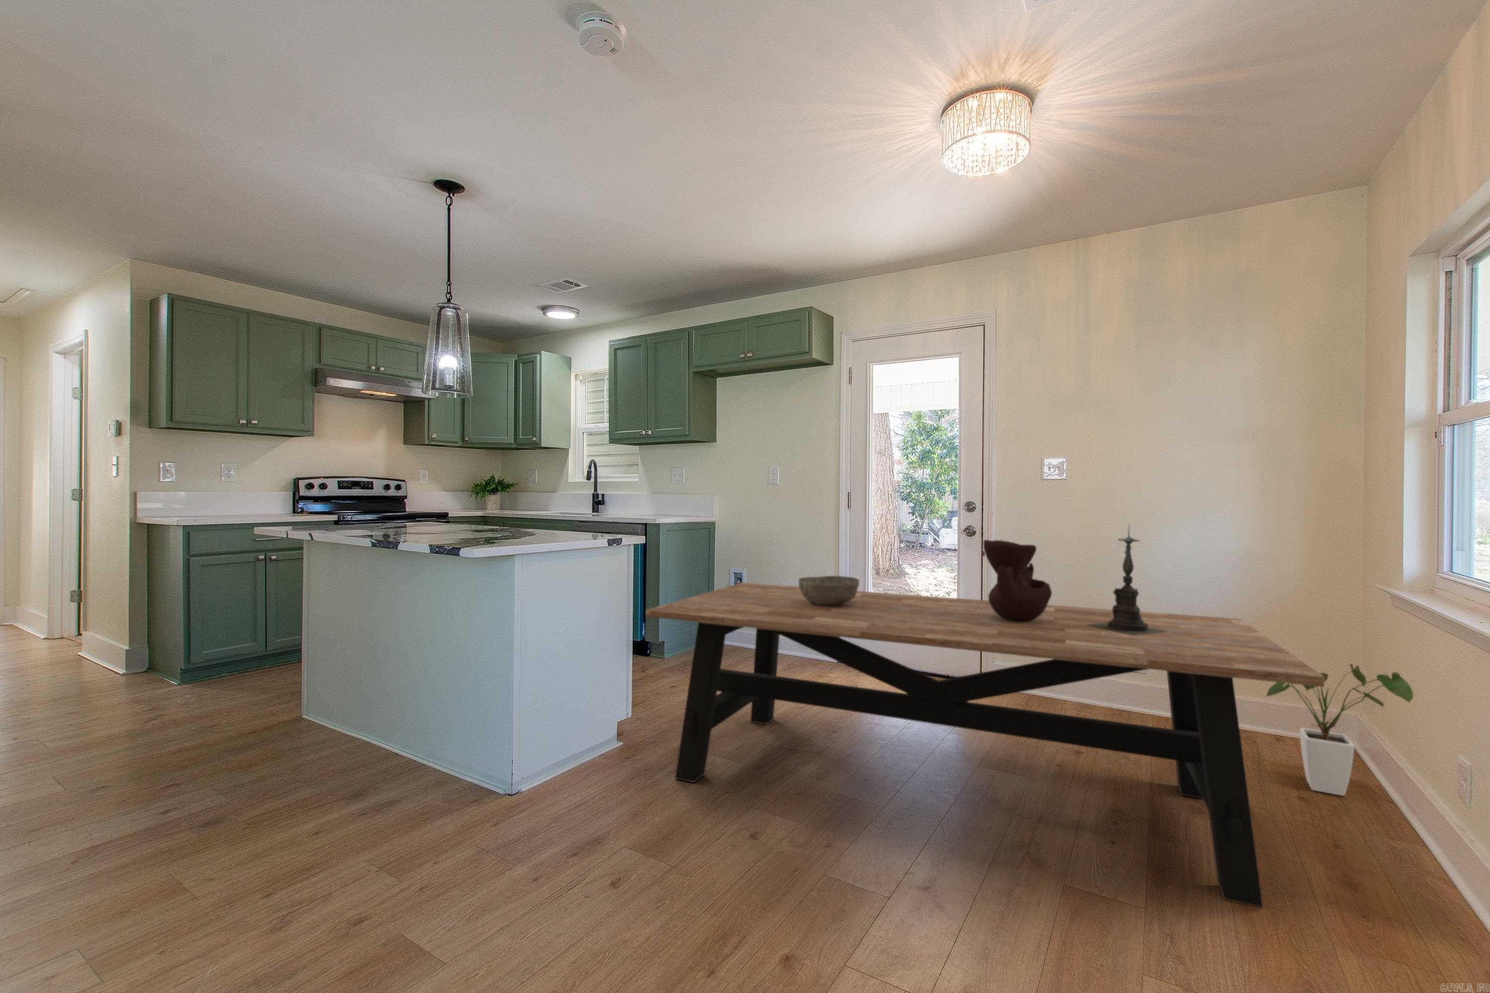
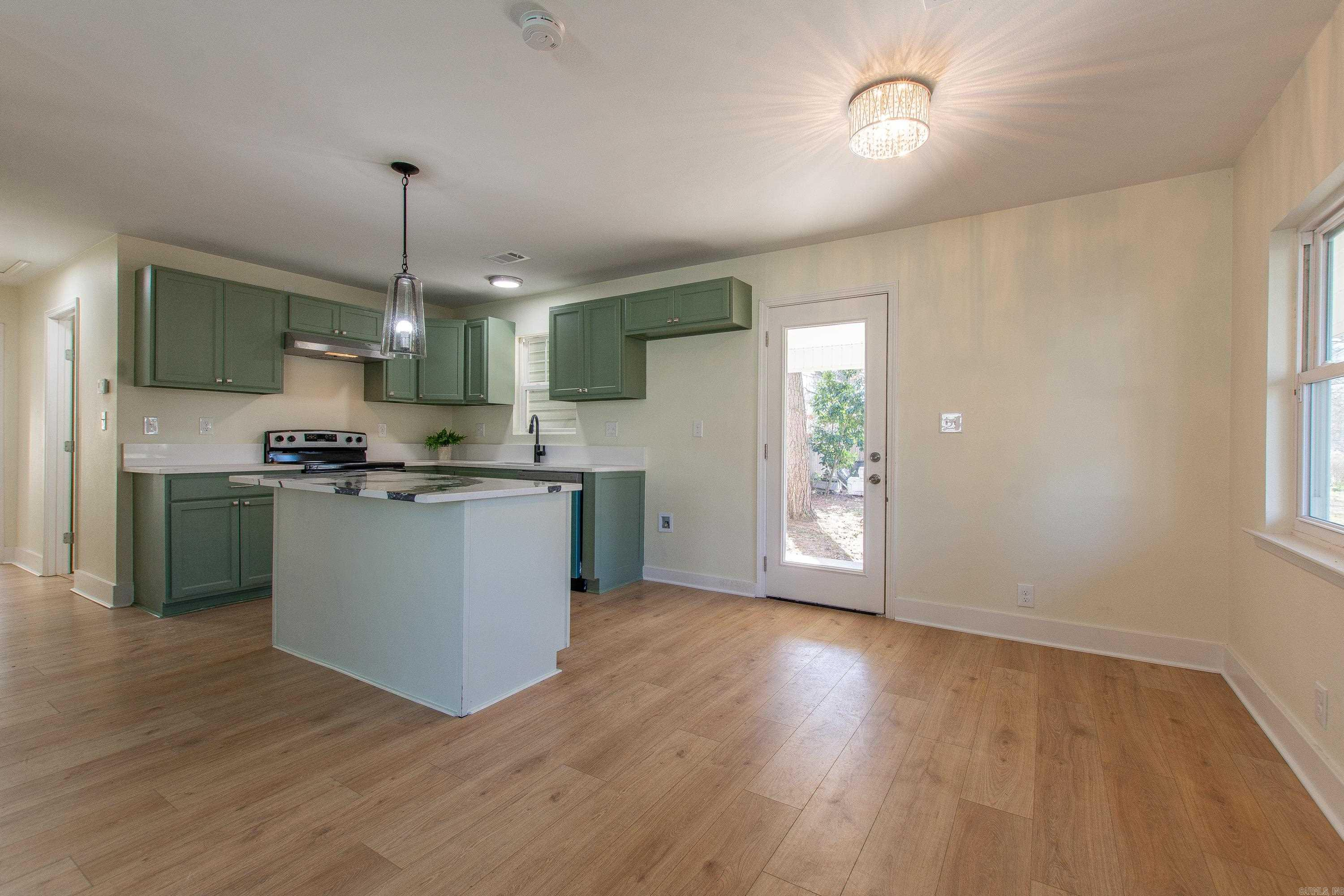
- vase [983,540,1052,621]
- house plant [1264,664,1414,797]
- candle holder [1089,523,1167,635]
- dining table [645,582,1325,908]
- bowl [798,575,859,606]
